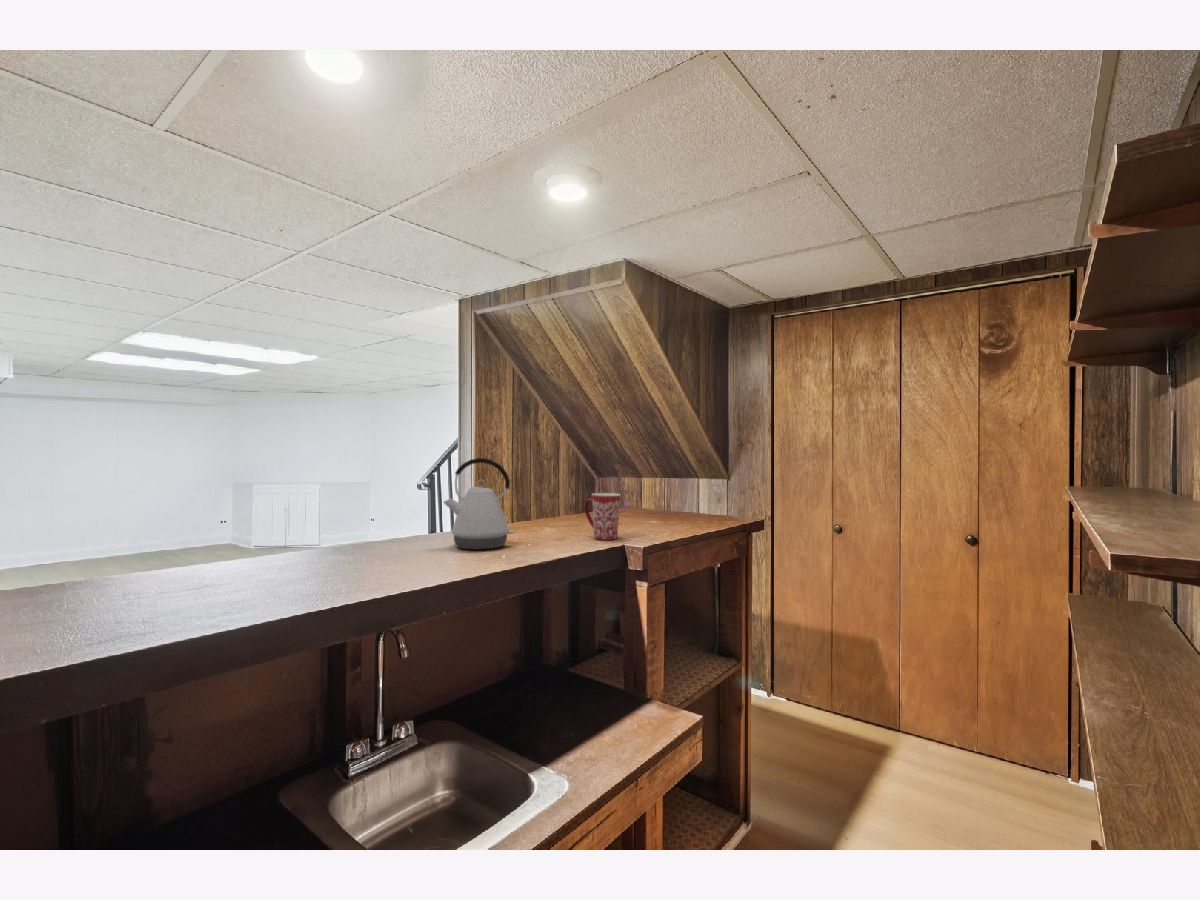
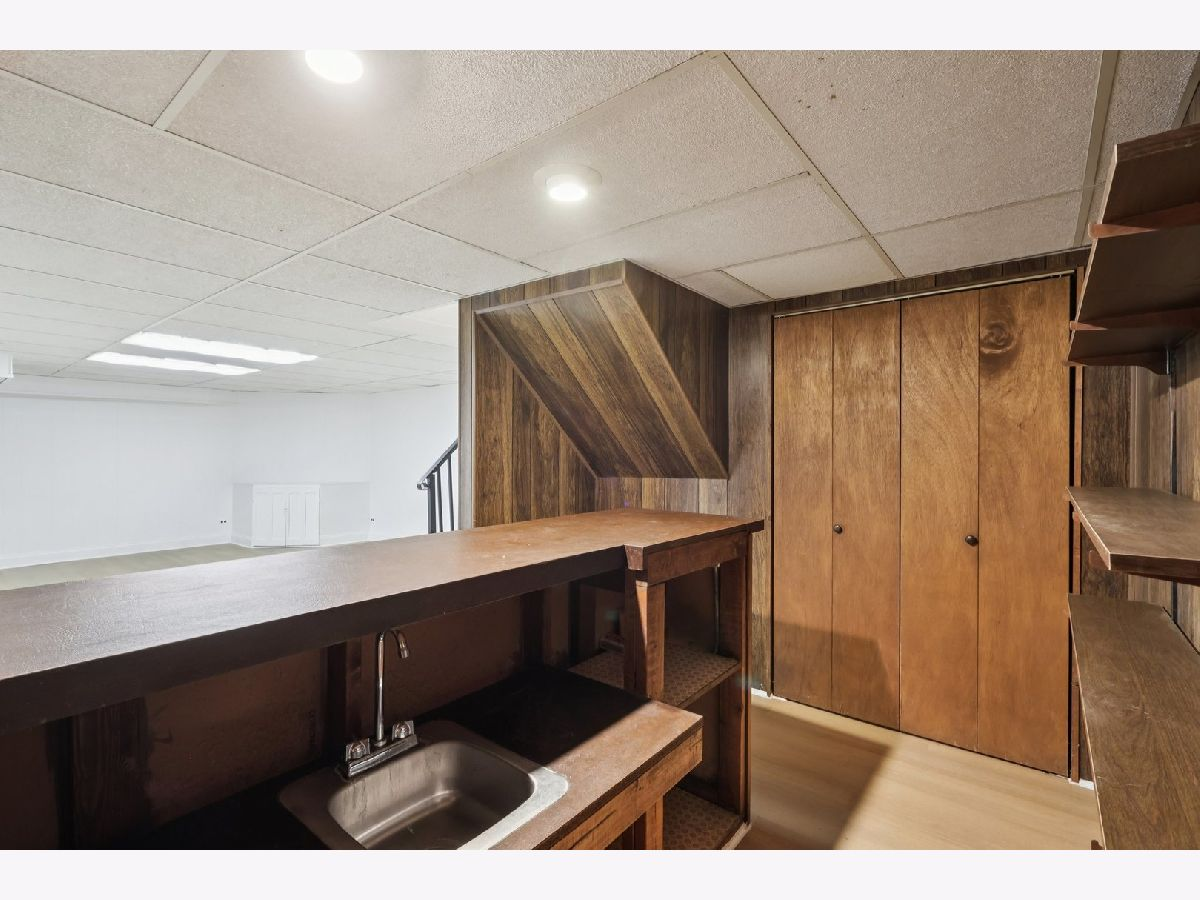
- kettle [442,457,515,551]
- mug [583,492,622,541]
